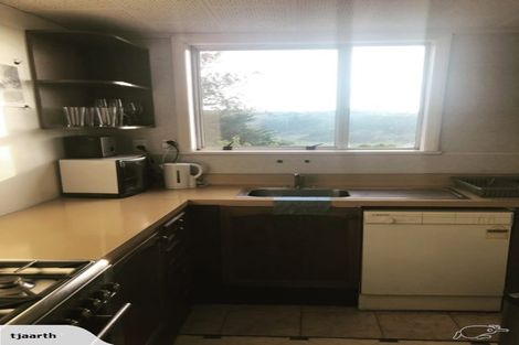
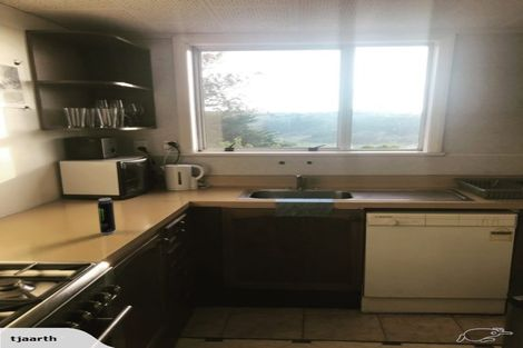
+ beverage can [97,197,117,236]
